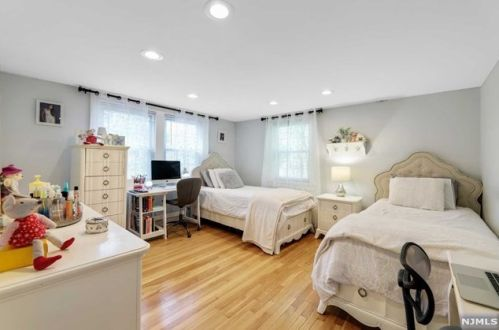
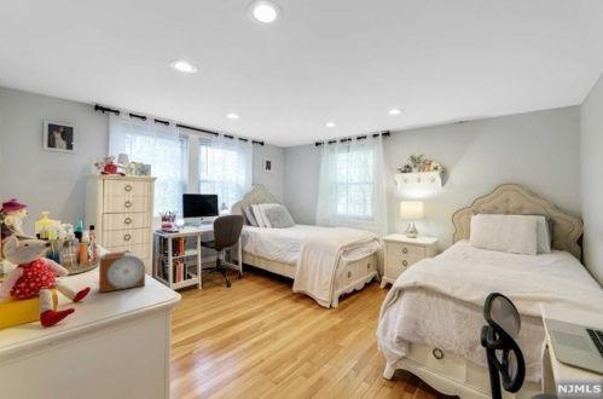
+ alarm clock [98,250,146,293]
